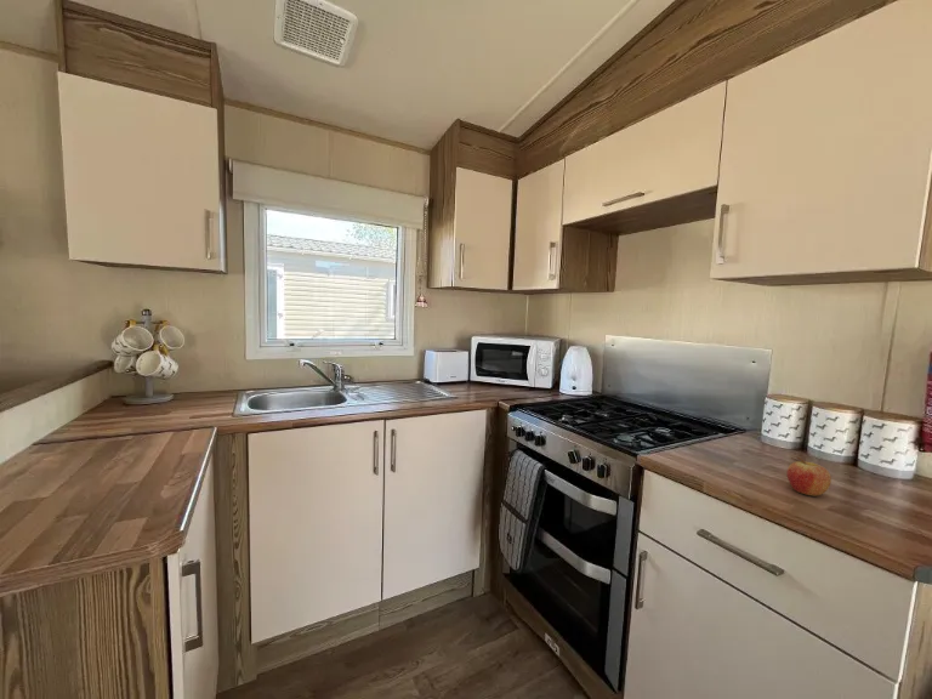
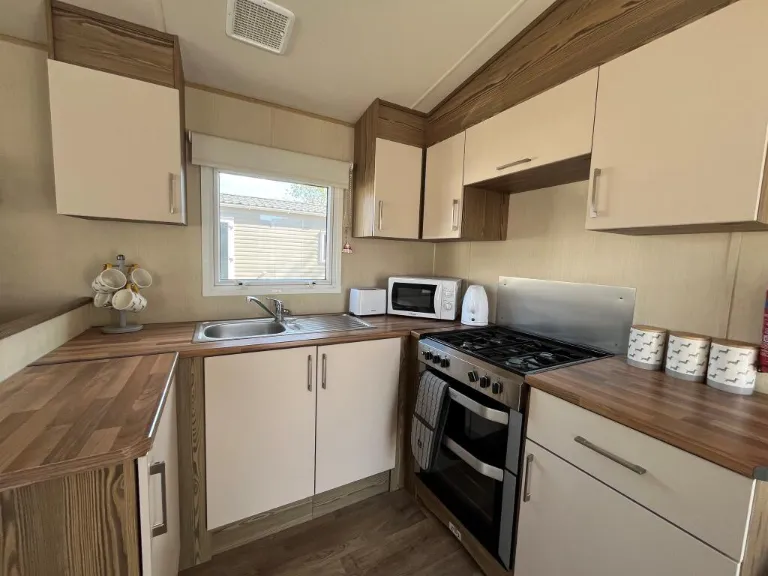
- fruit [785,456,832,496]
